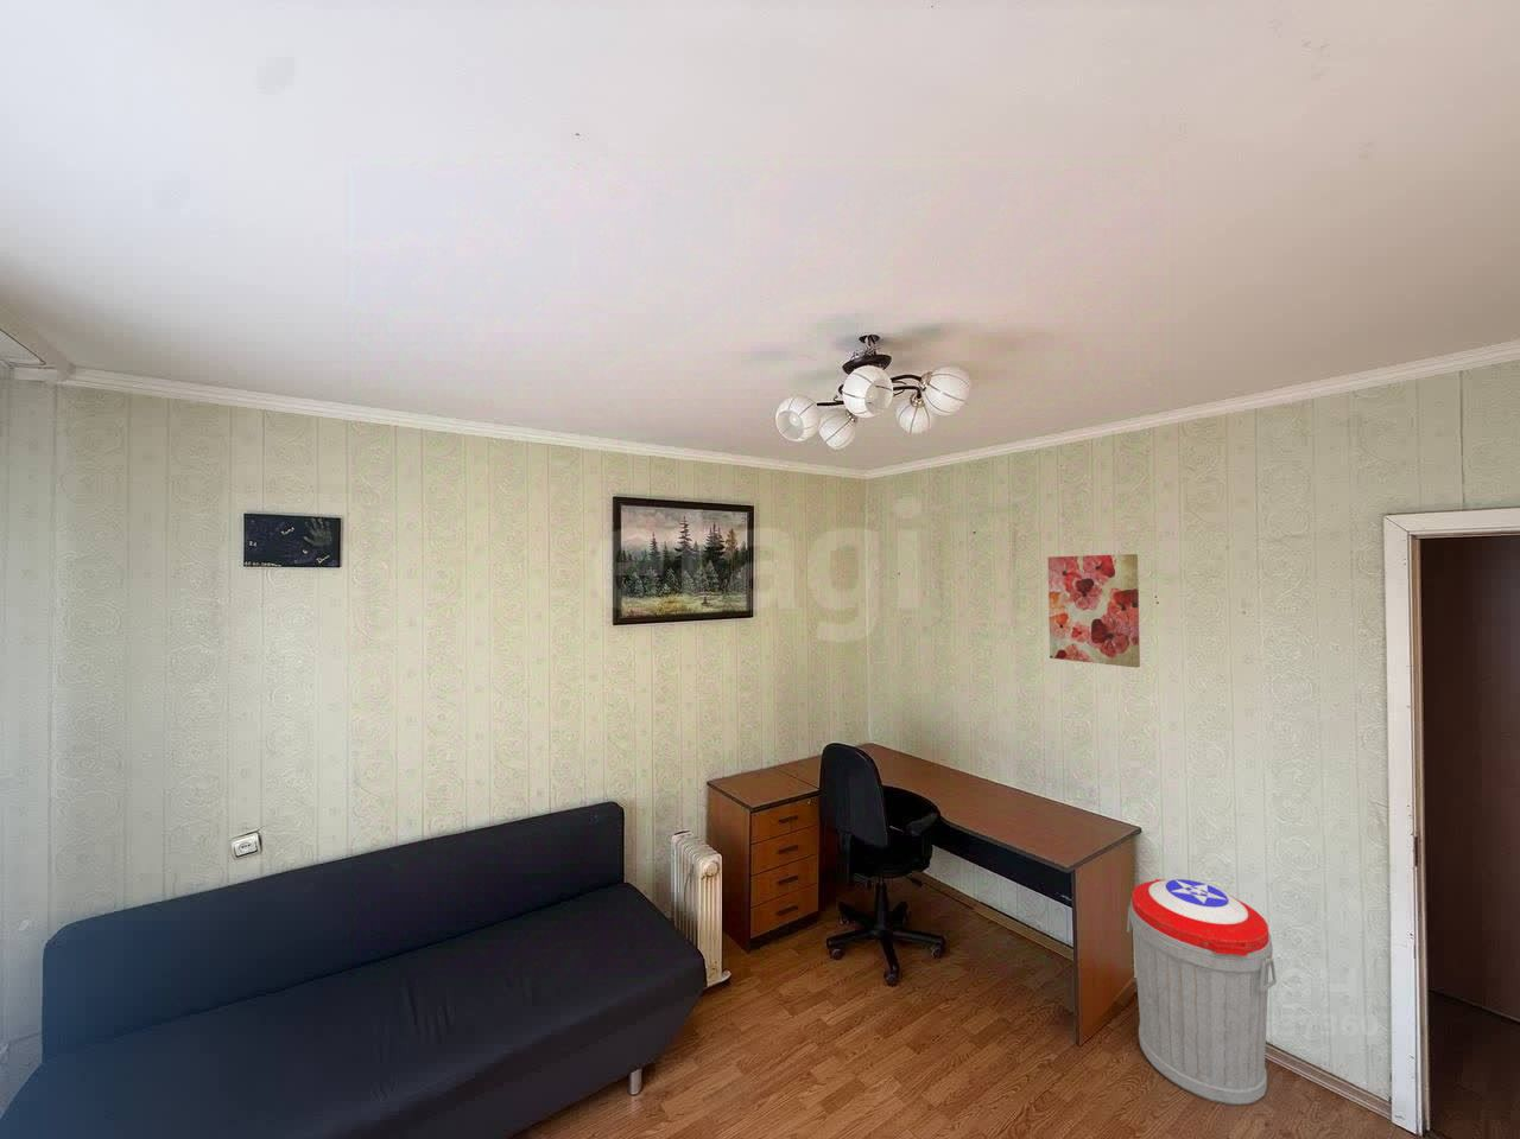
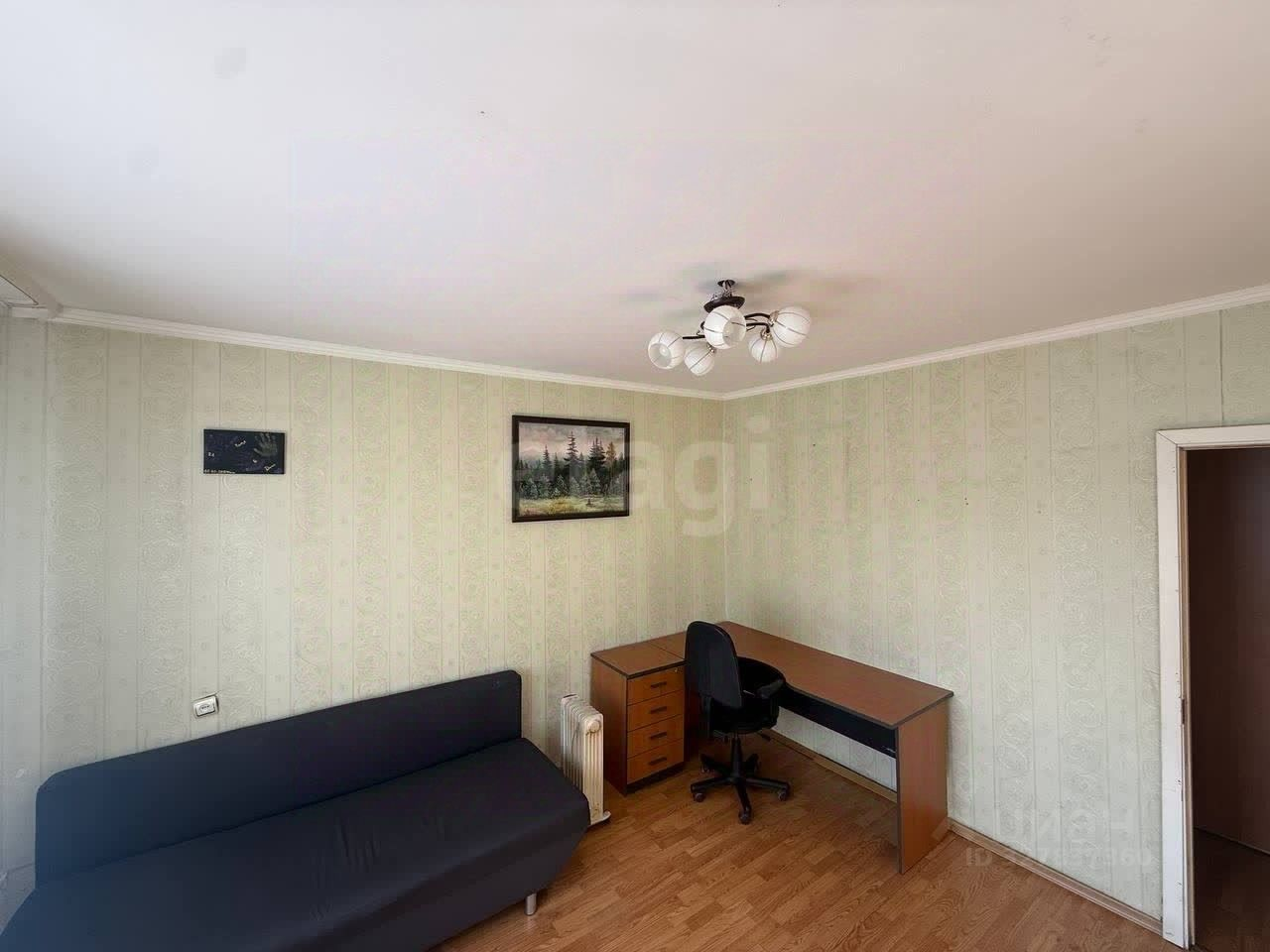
- wall art [1047,553,1141,669]
- trash can [1126,878,1278,1106]
